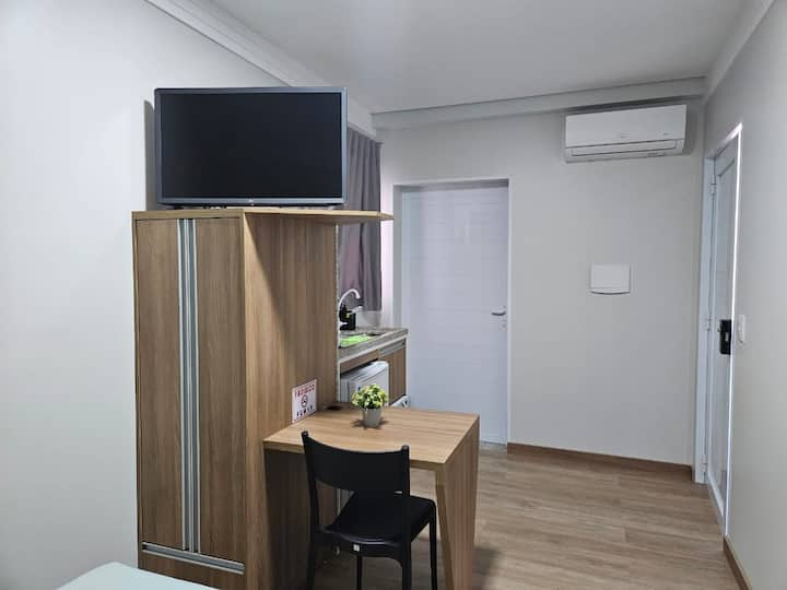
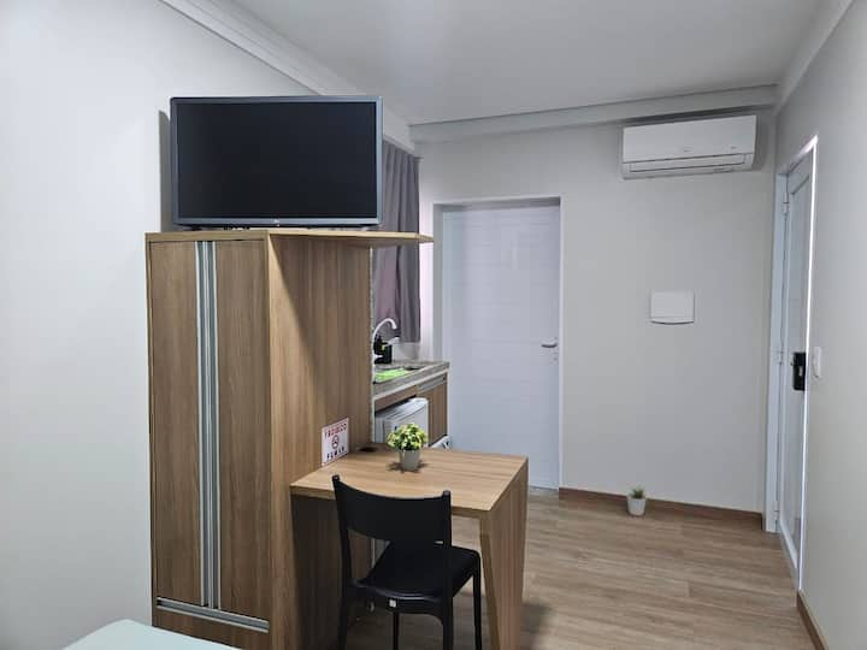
+ potted plant [626,485,648,516]
